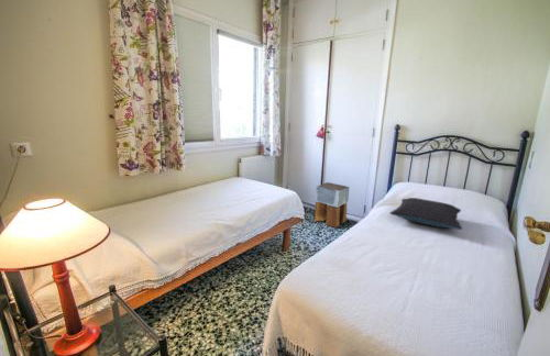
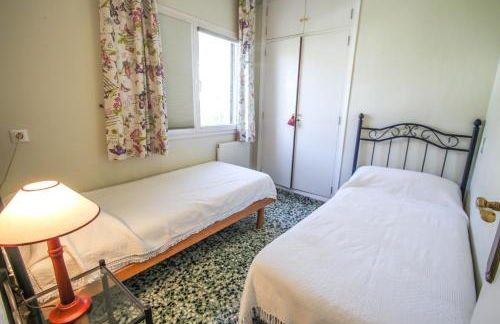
- pillow [389,197,463,231]
- stool [314,181,350,229]
